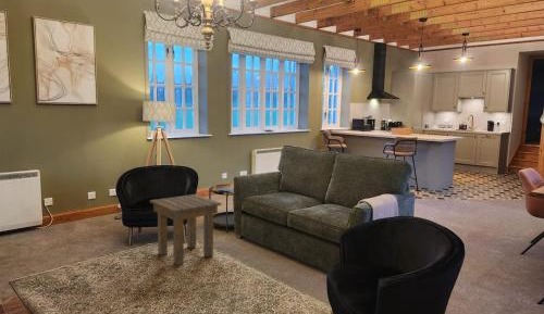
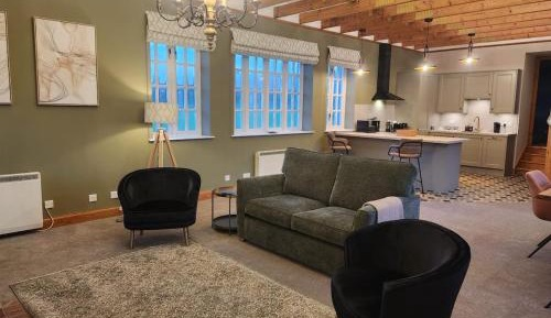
- side table [149,193,223,266]
